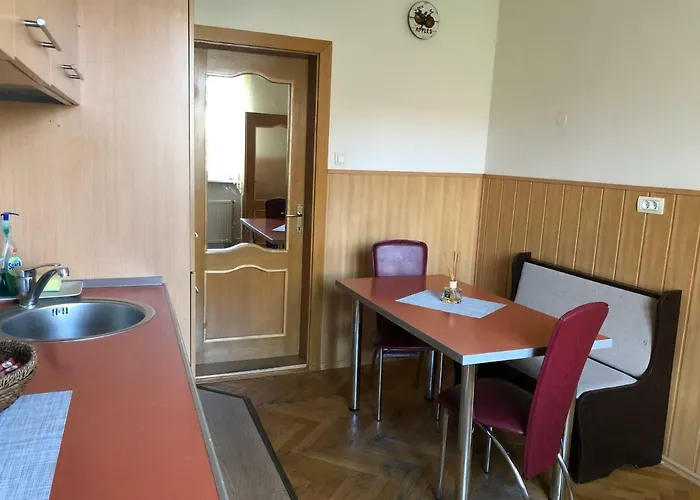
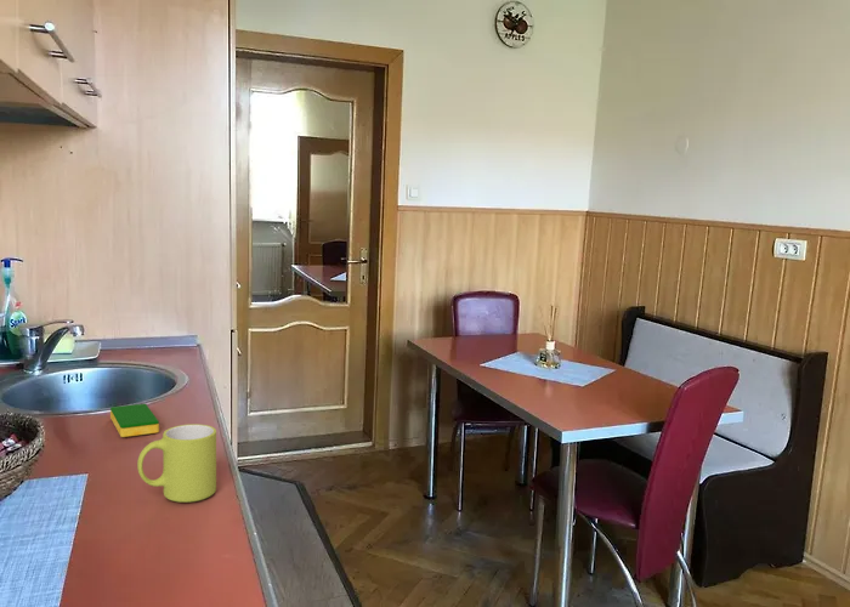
+ dish sponge [109,403,160,438]
+ mug [136,422,217,504]
